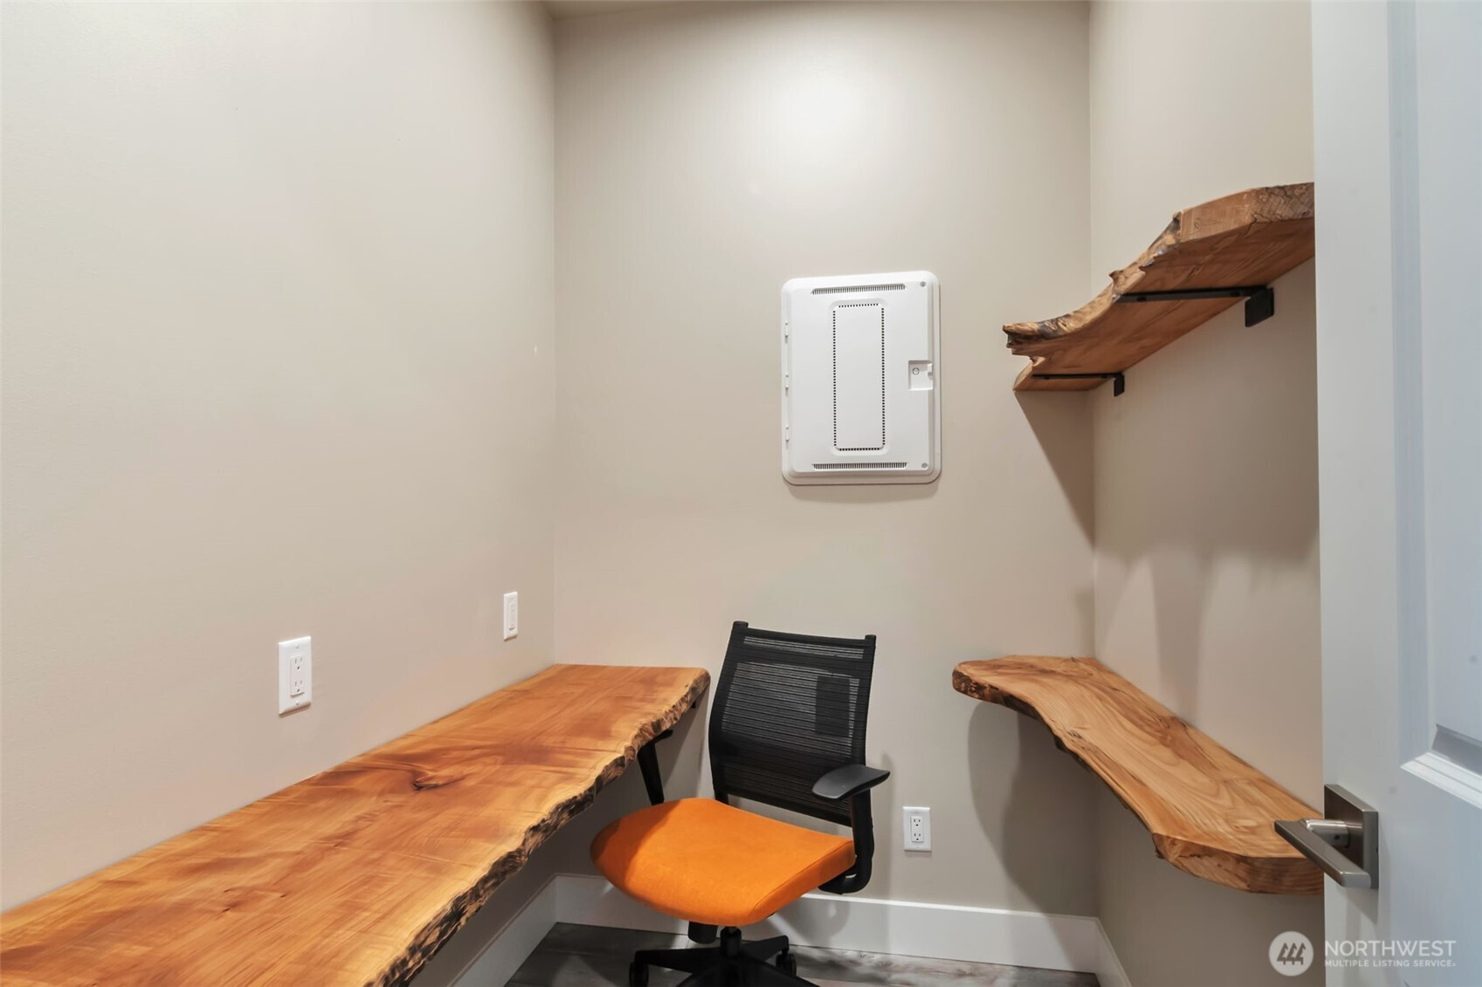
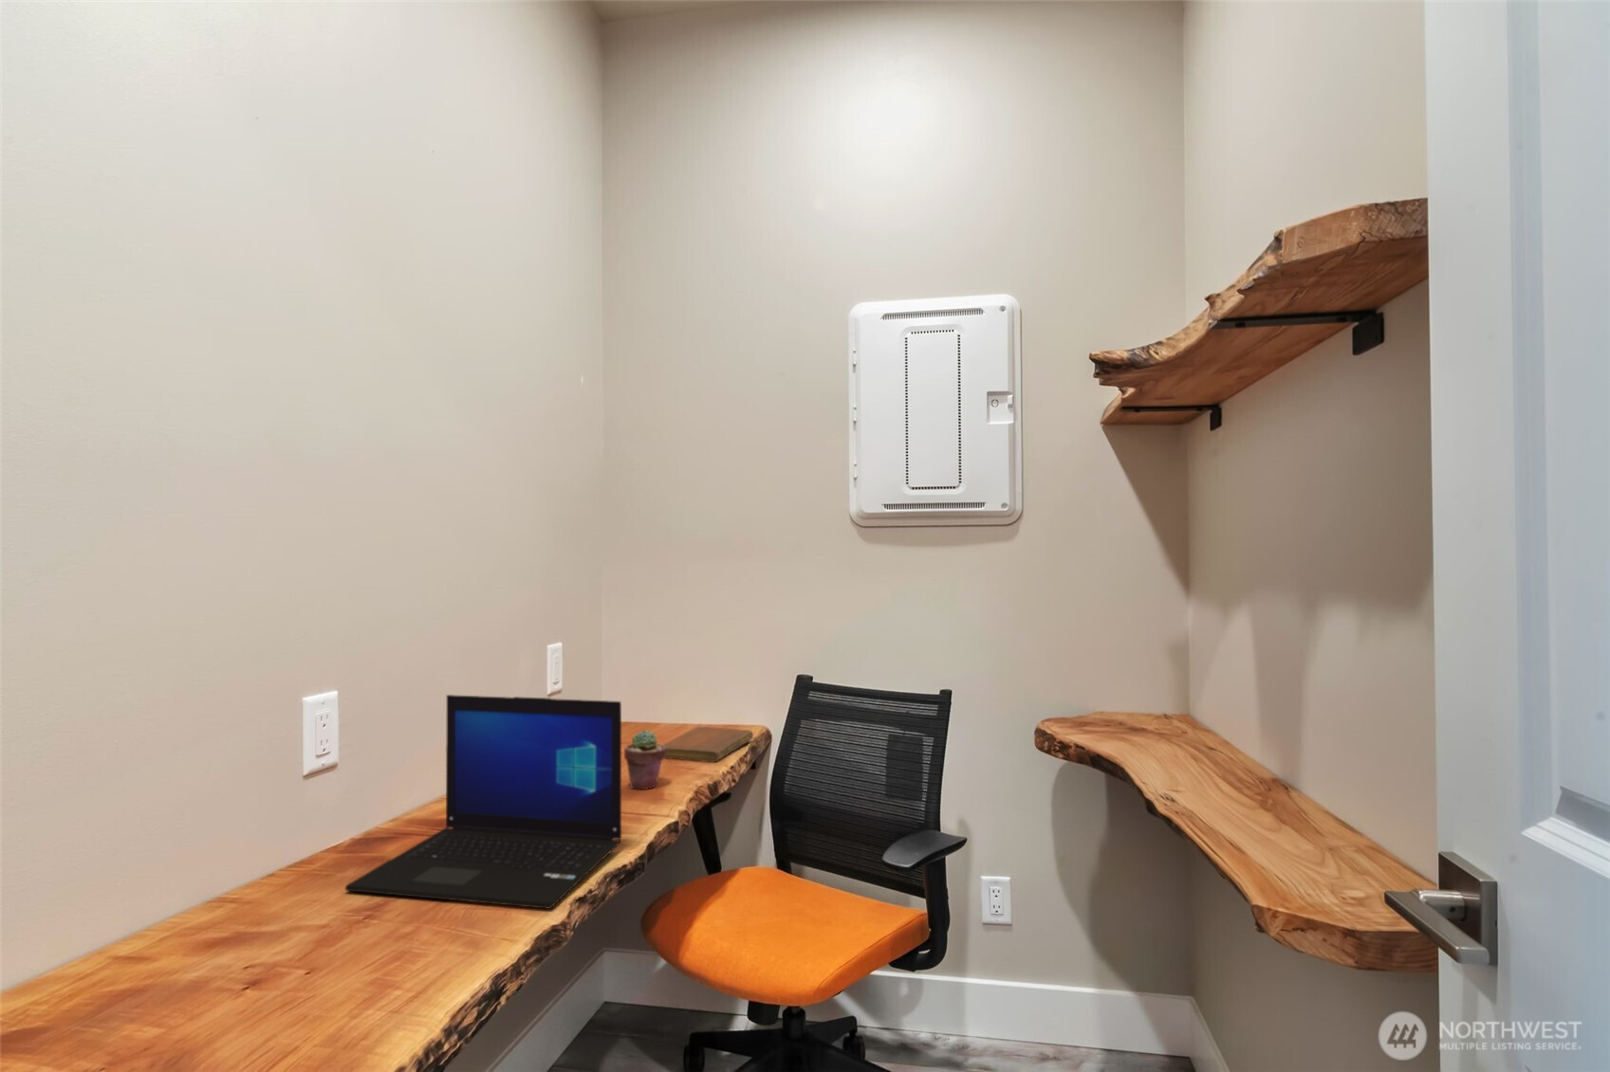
+ potted succulent [624,729,666,791]
+ notebook [662,726,754,763]
+ laptop [345,694,622,910]
